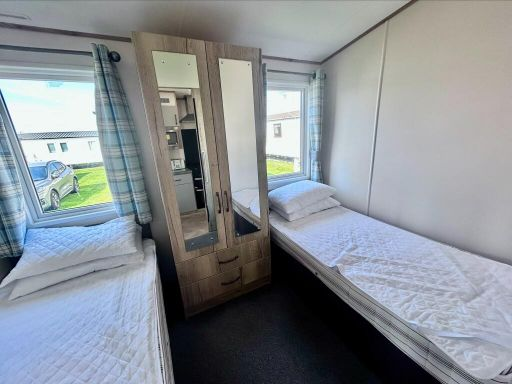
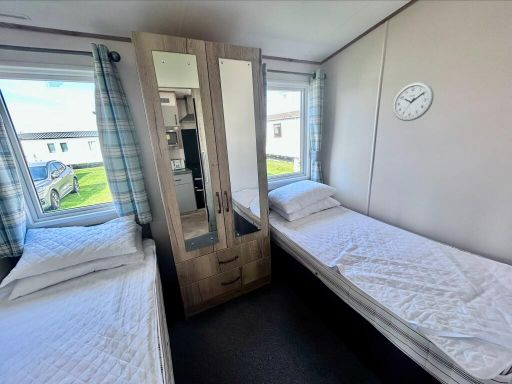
+ wall clock [392,81,435,122]
